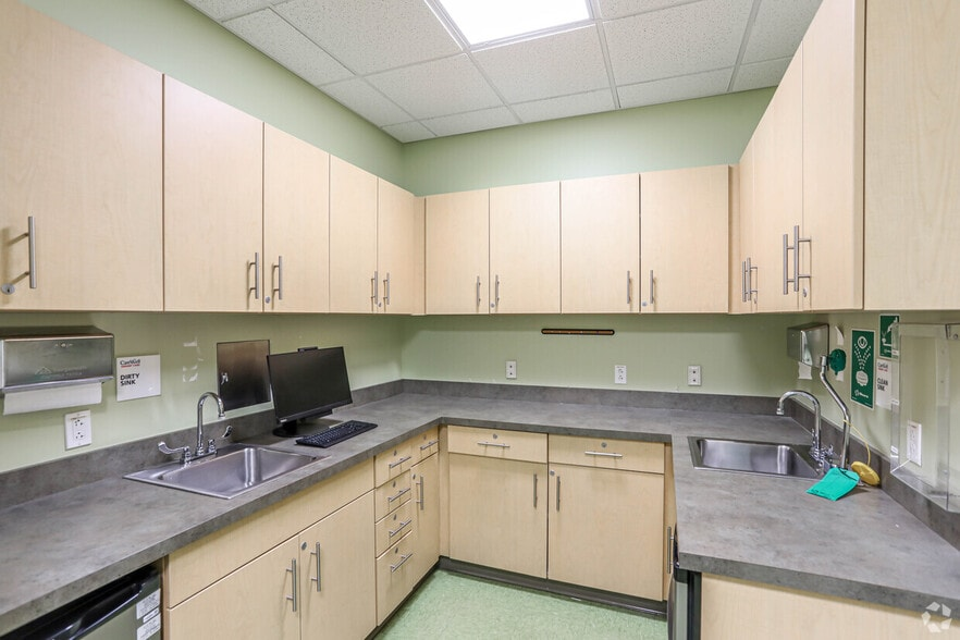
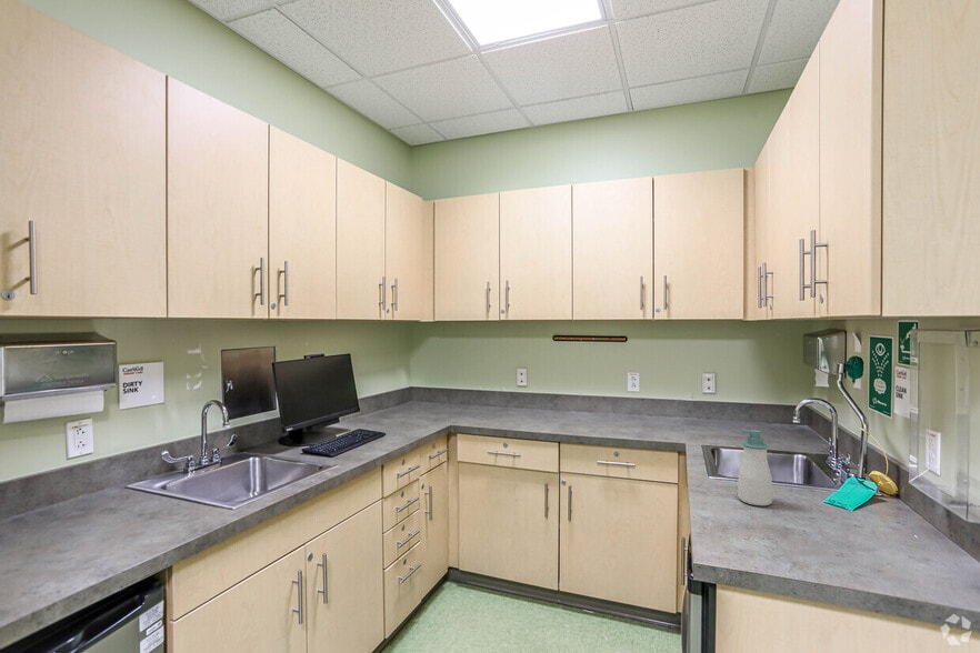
+ soap bottle [737,429,773,506]
